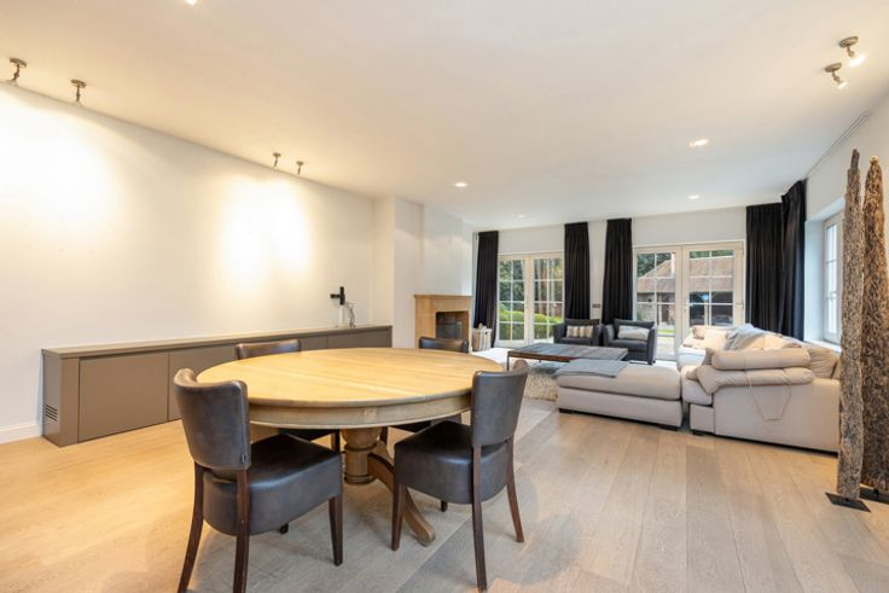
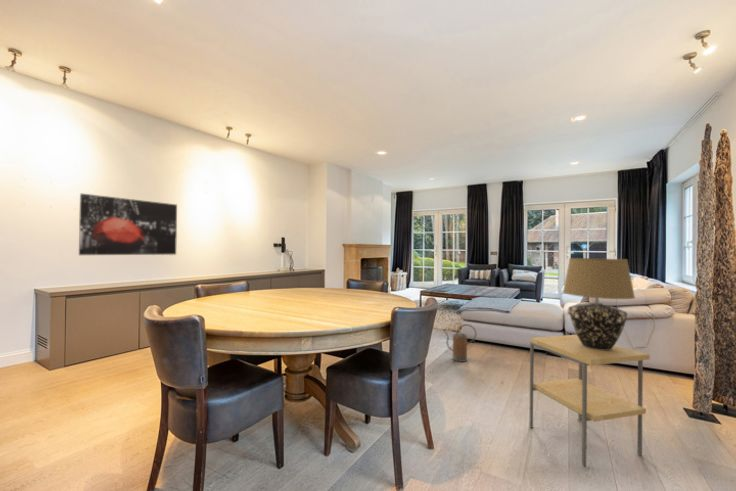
+ watering can [442,323,478,363]
+ table lamp [562,257,636,350]
+ wall art [78,193,178,256]
+ side table [528,334,651,467]
